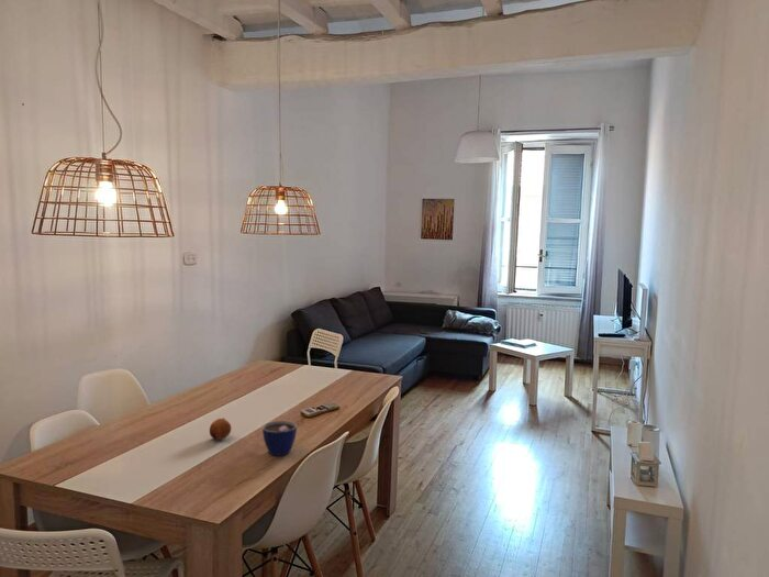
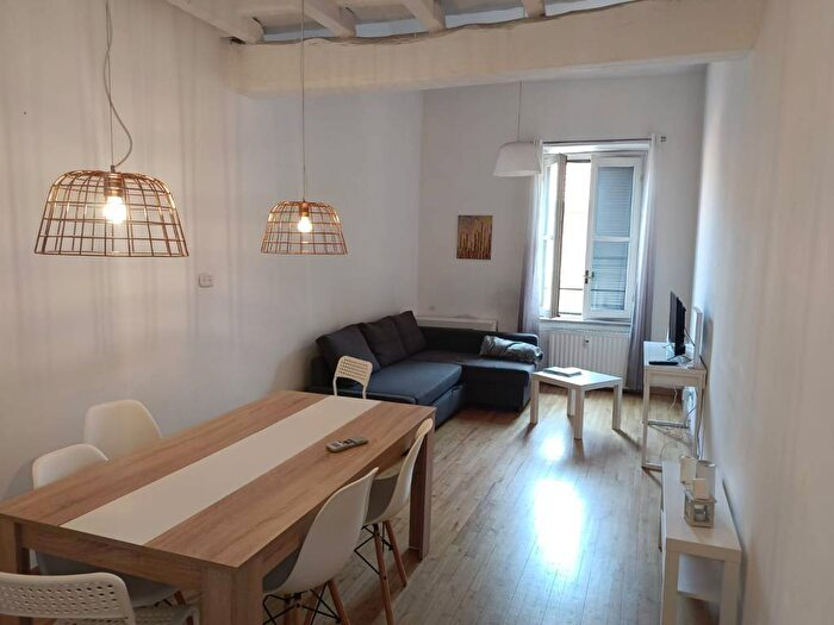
- fruit [209,417,232,441]
- cup [261,420,298,457]
